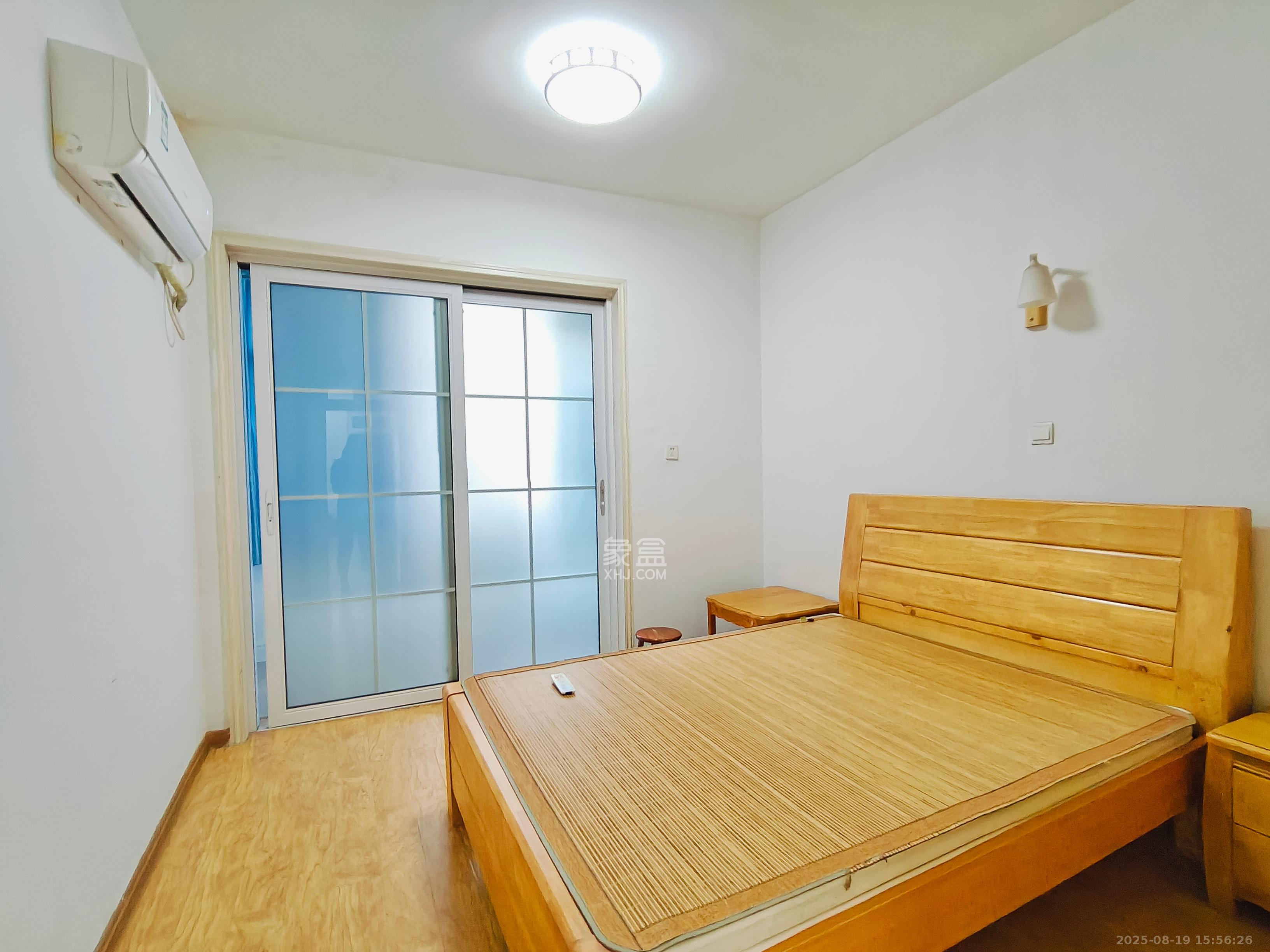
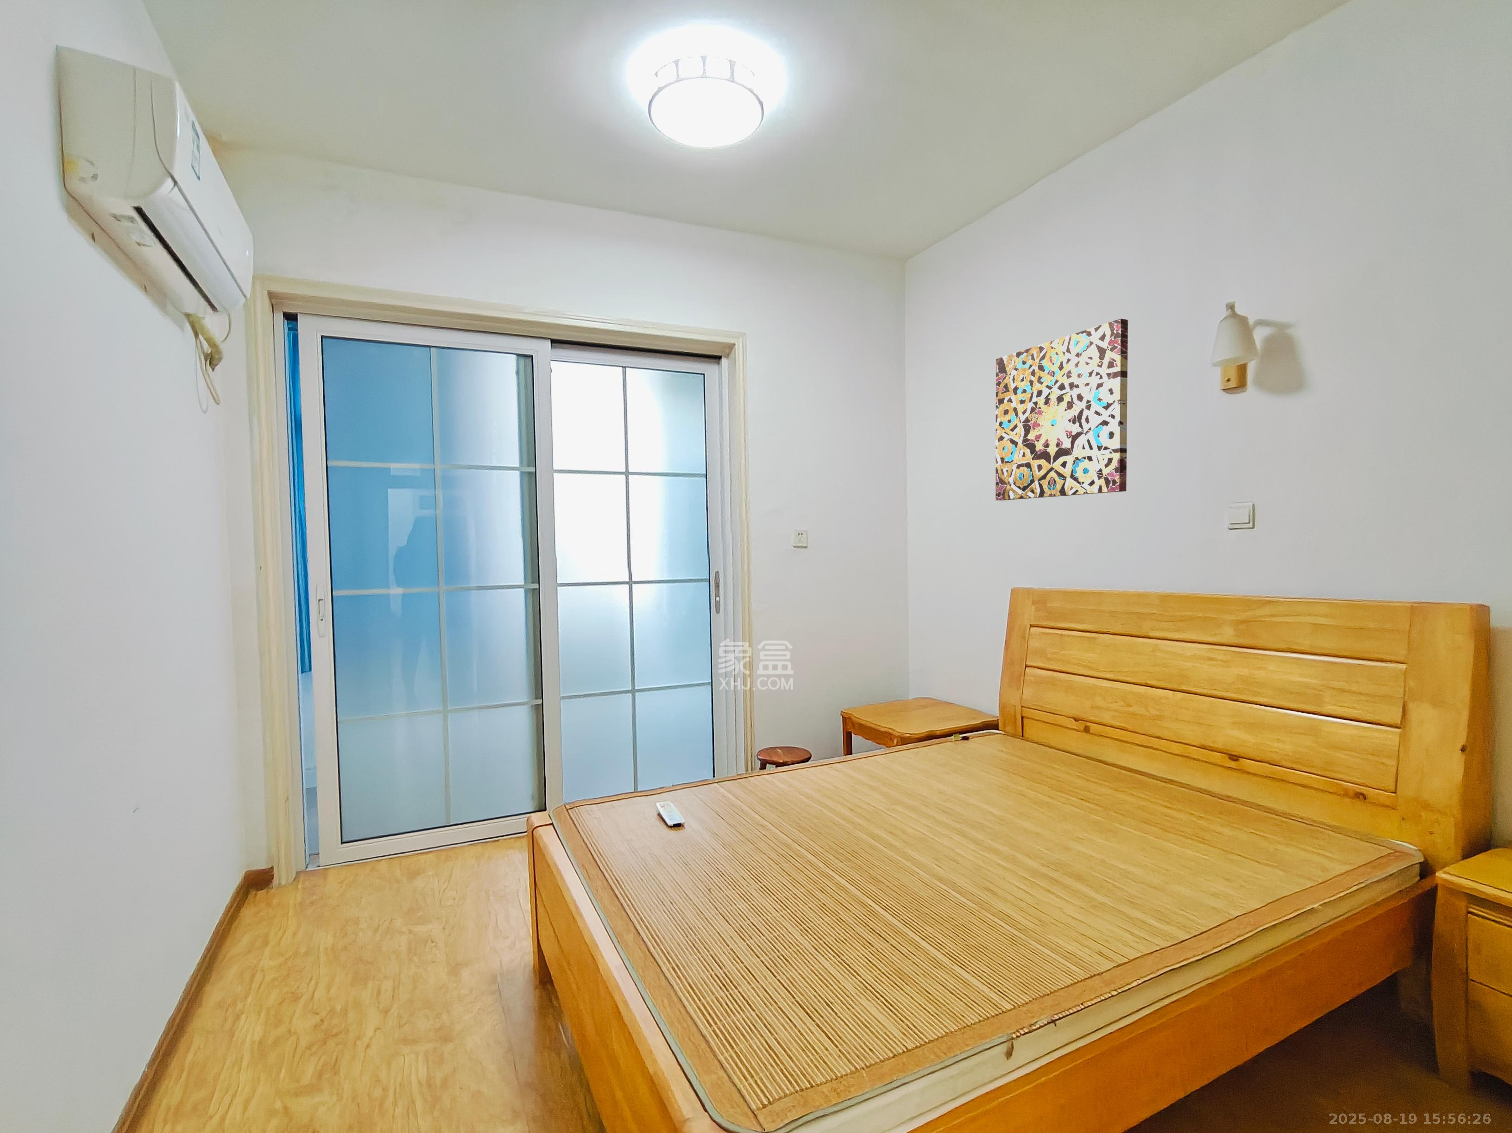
+ wall art [995,318,1129,501]
